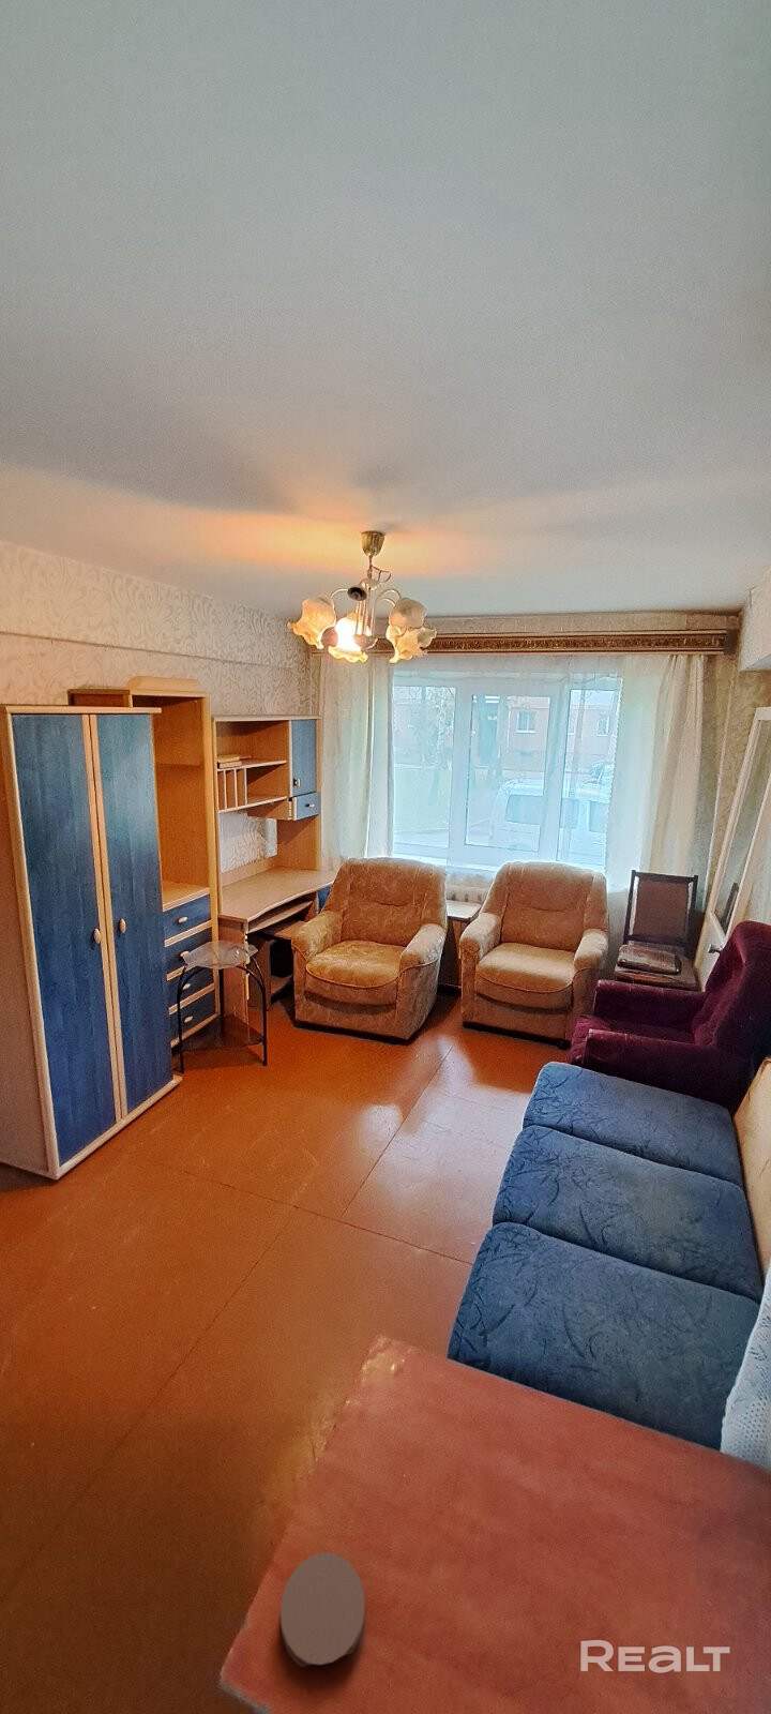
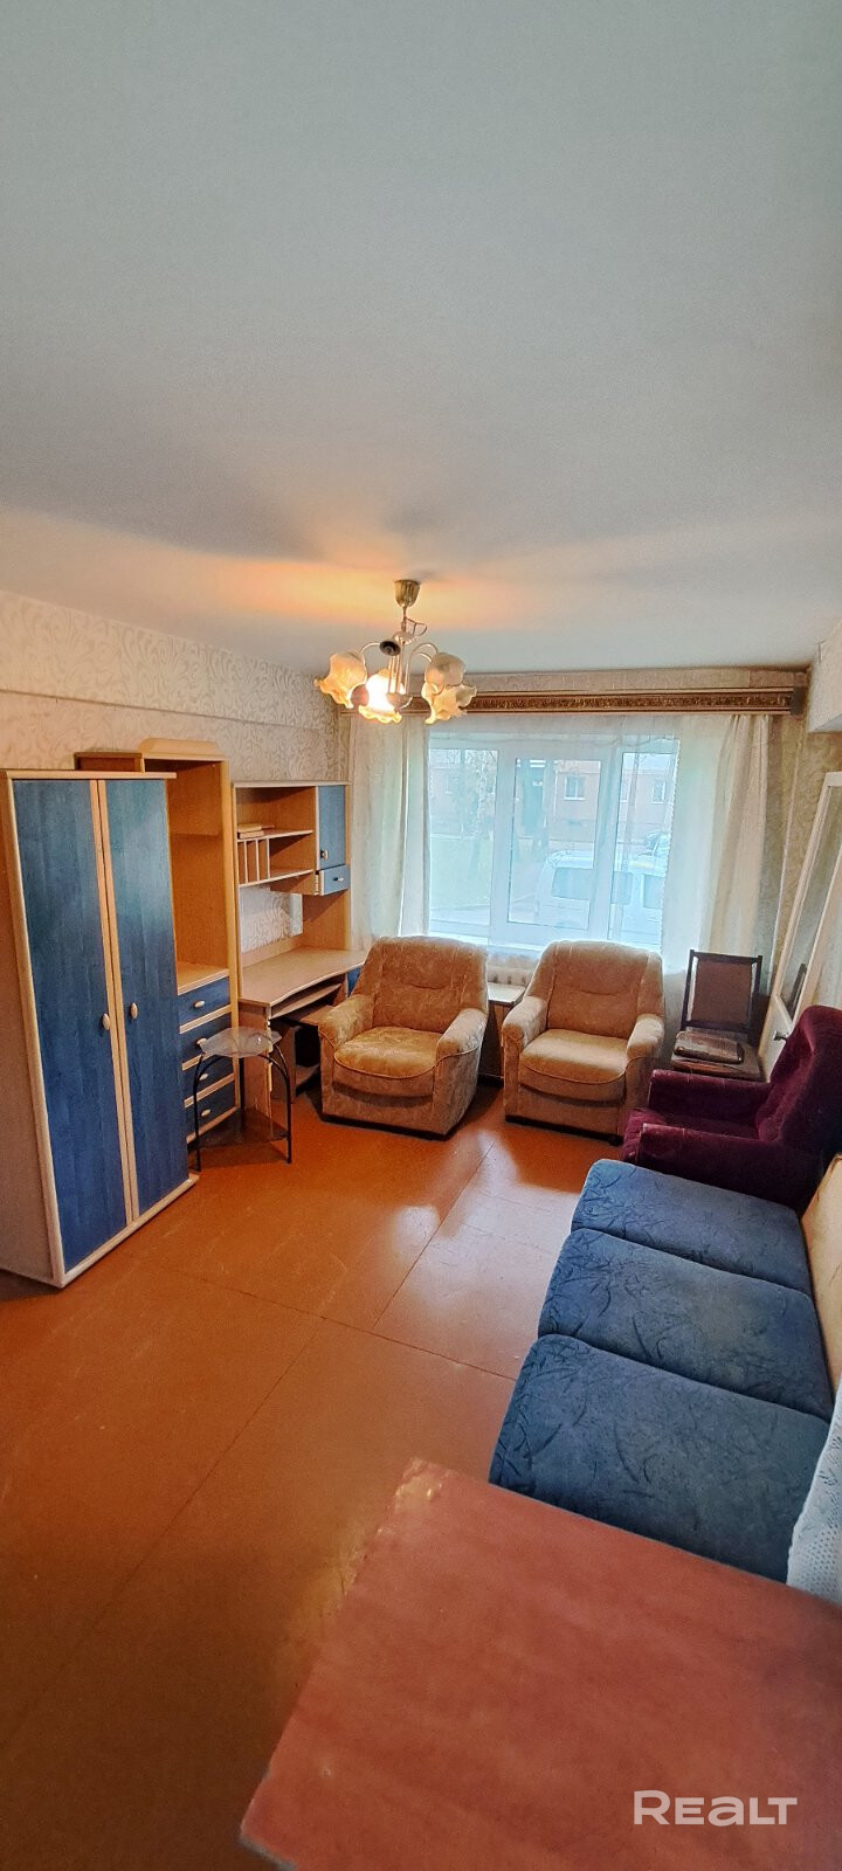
- coaster [280,1551,365,1668]
